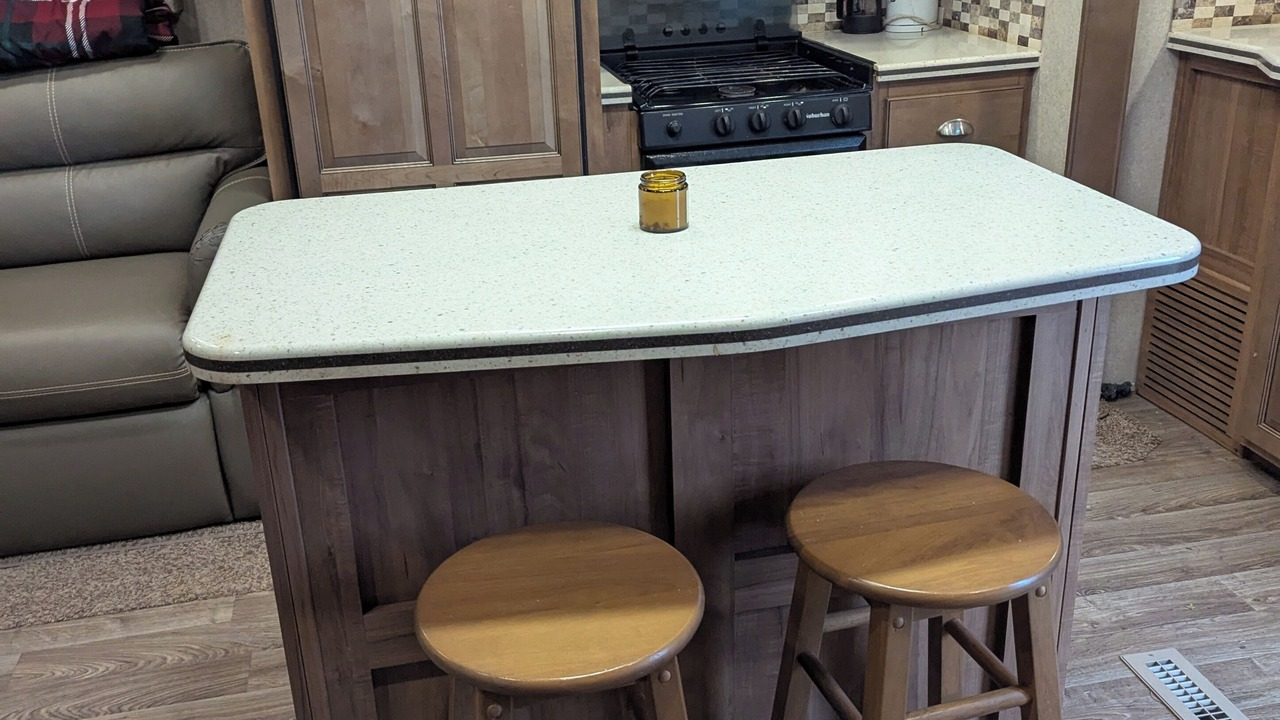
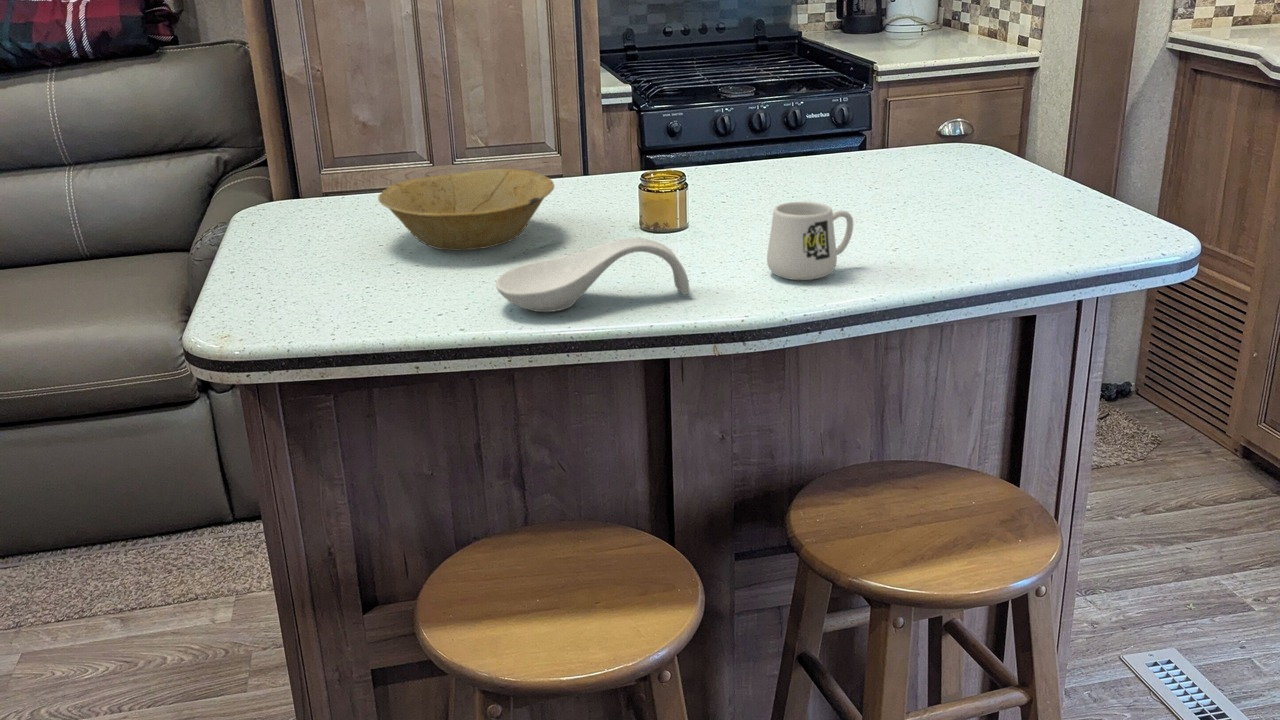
+ bowl [377,168,555,251]
+ mug [766,201,854,281]
+ spoon rest [495,237,691,313]
